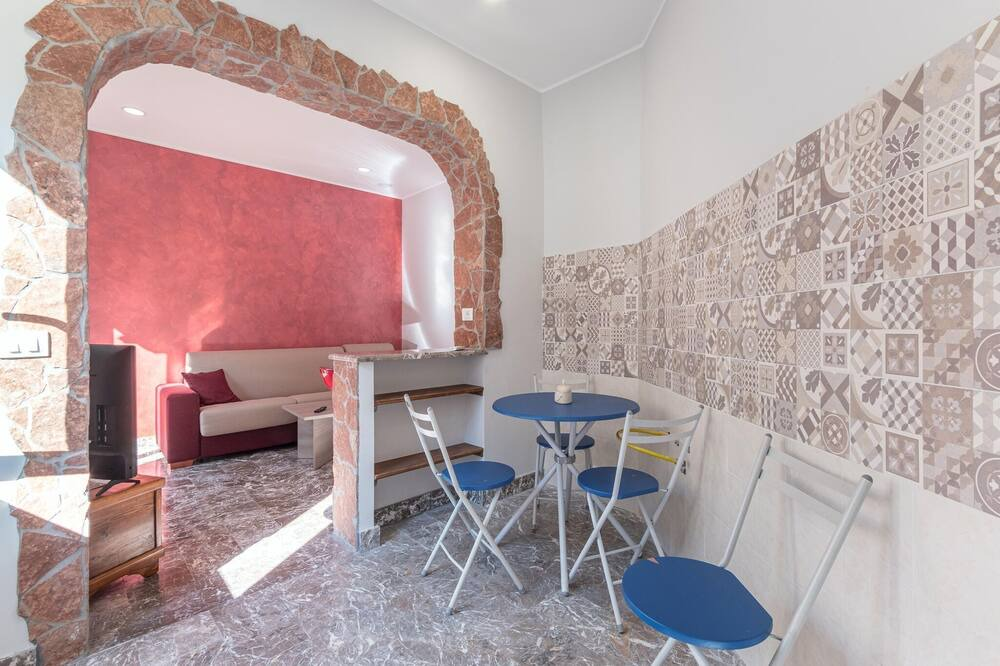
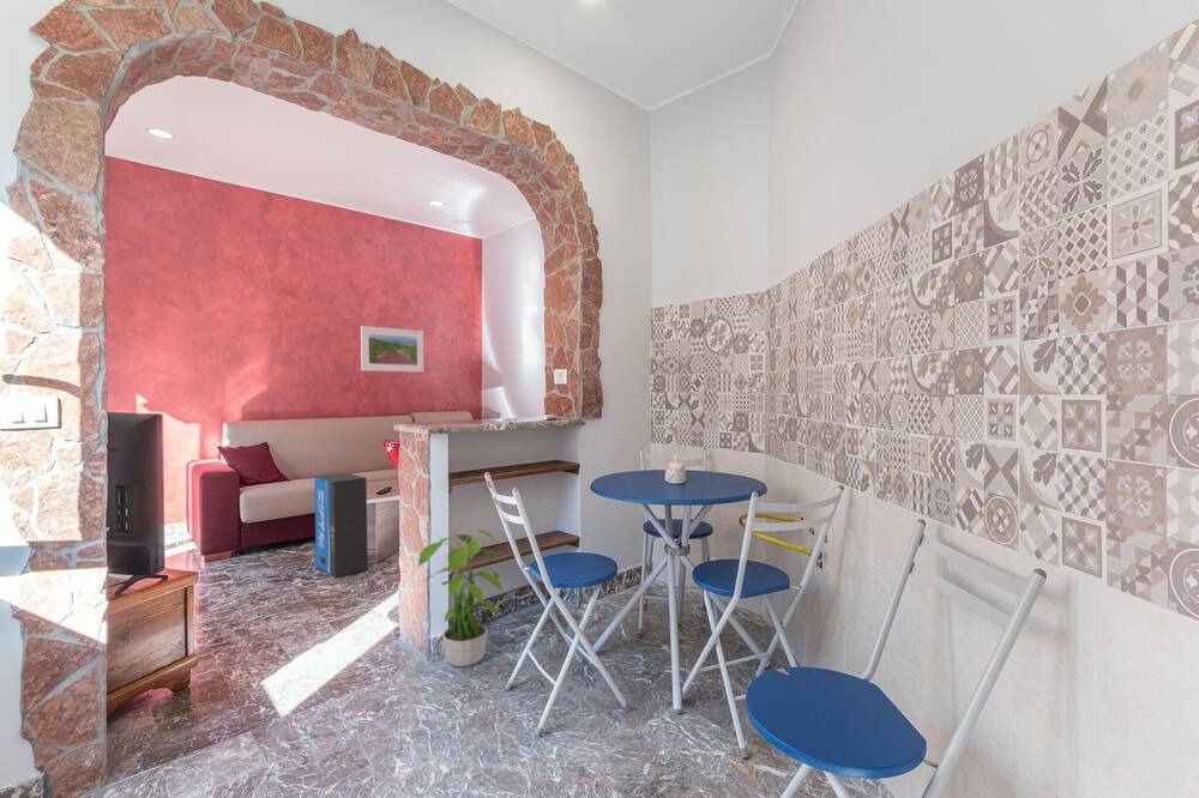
+ air purifier [313,471,369,579]
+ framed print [360,325,424,373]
+ potted plant [416,528,506,667]
